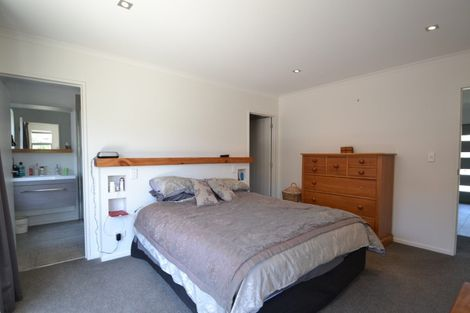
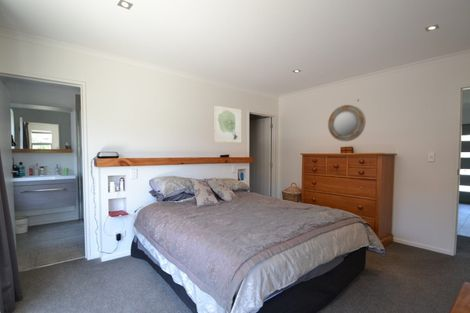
+ home mirror [327,104,367,142]
+ wall art [213,105,242,144]
